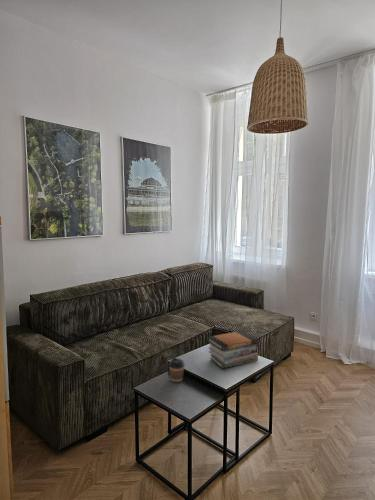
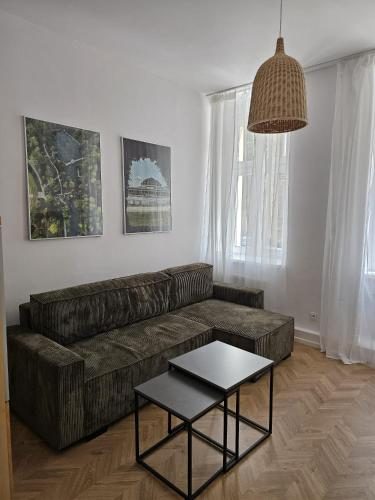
- book stack [206,330,260,369]
- coffee cup [168,356,186,383]
